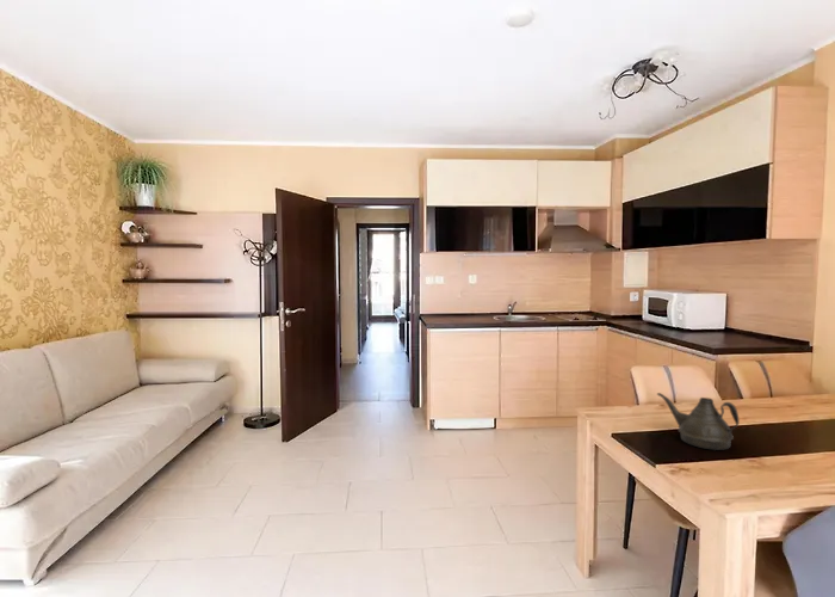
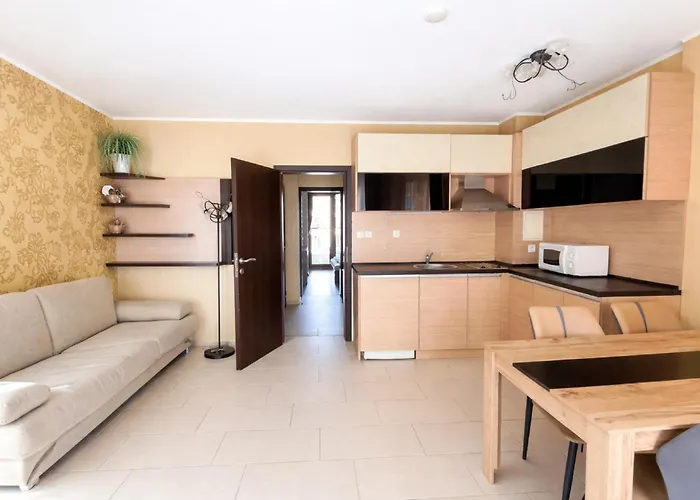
- teapot [656,392,741,451]
